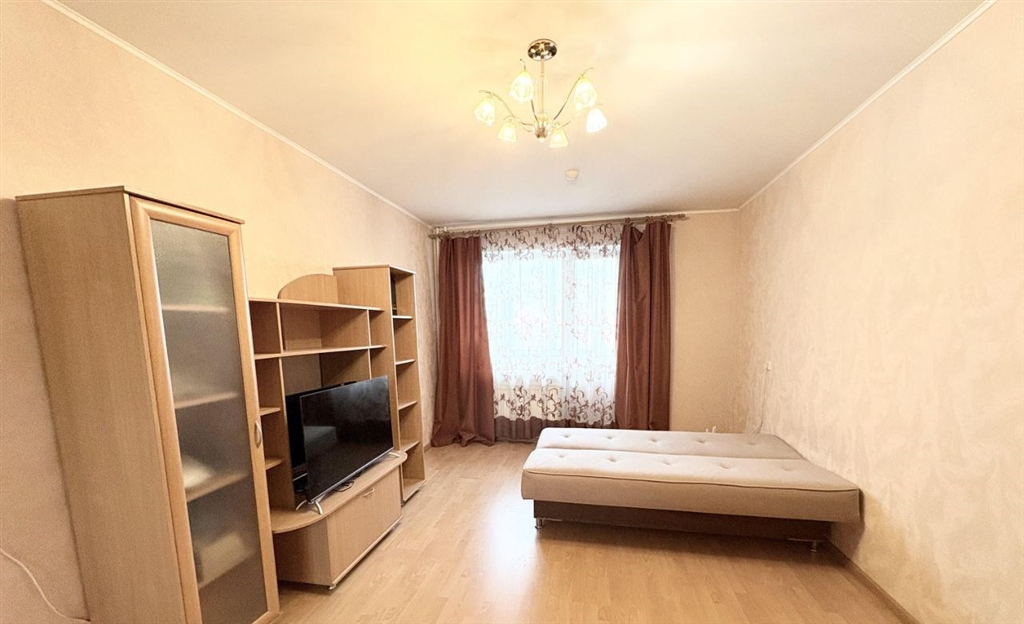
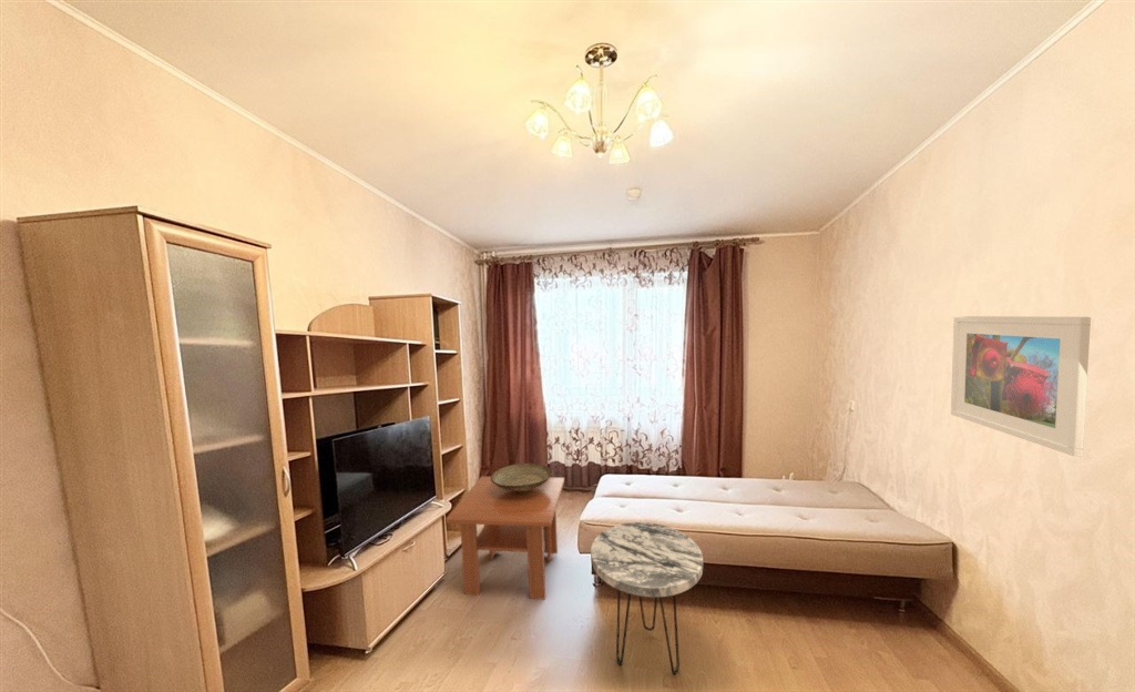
+ side table [590,521,704,675]
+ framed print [950,315,1092,458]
+ decorative bowl [490,462,554,492]
+ coffee table [444,476,565,601]
